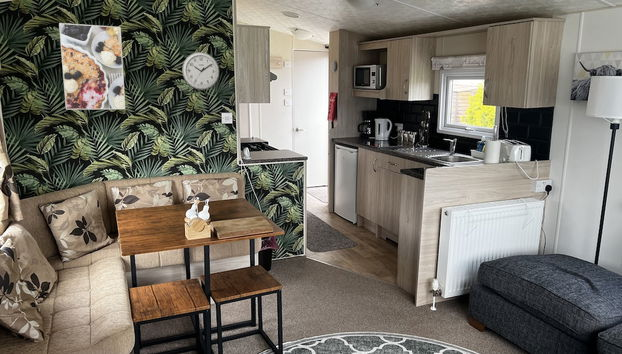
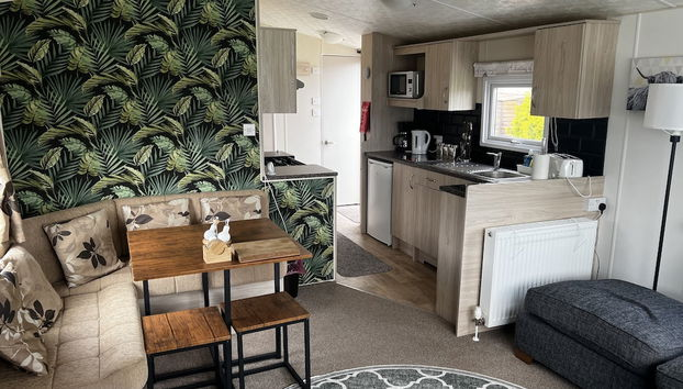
- wall clock [181,51,220,91]
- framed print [58,22,126,110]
